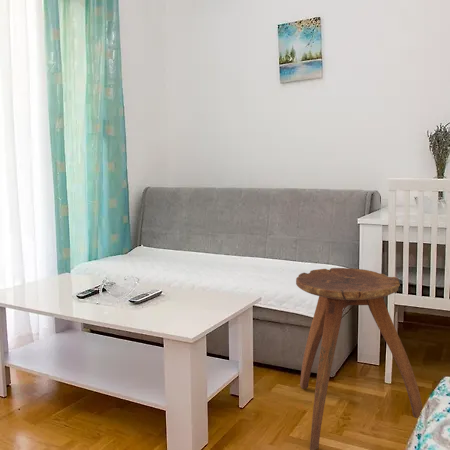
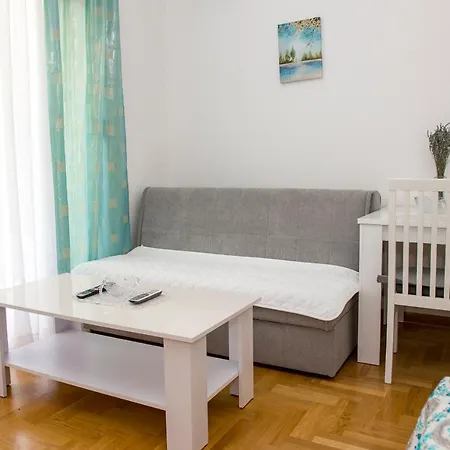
- stool [295,267,423,450]
